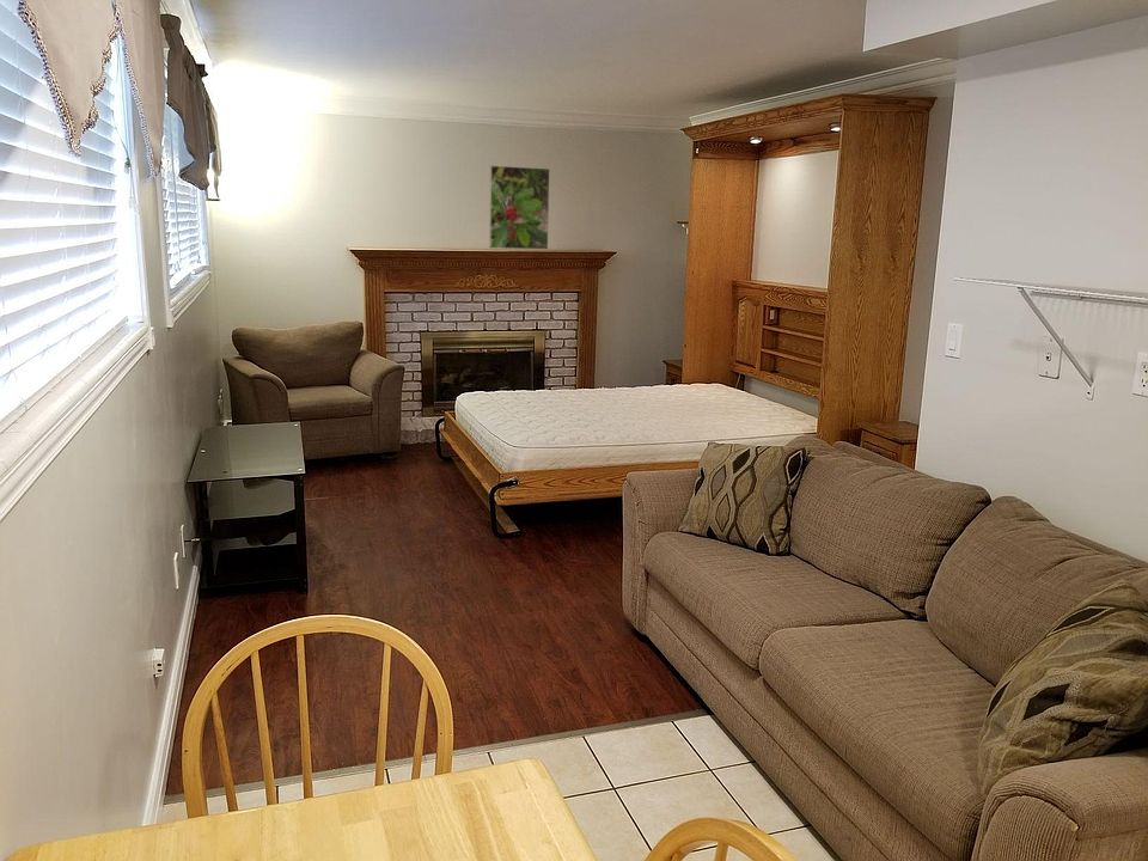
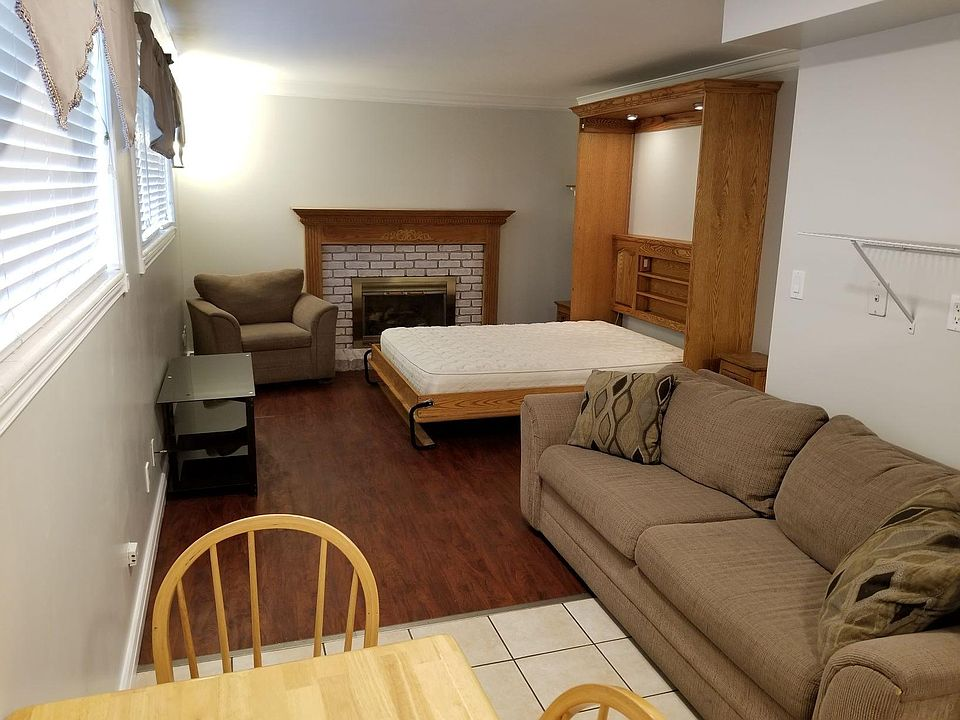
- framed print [488,164,551,251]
